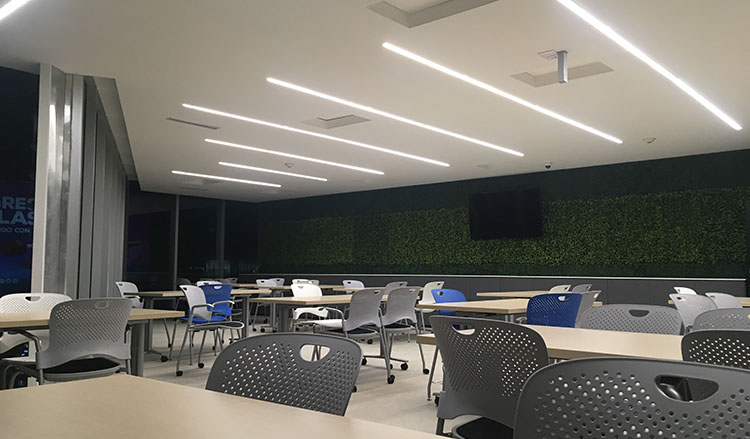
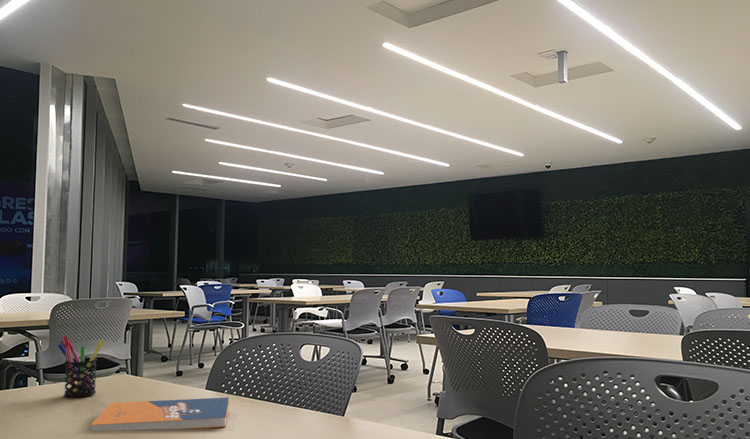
+ pen holder [57,335,105,399]
+ notebook [90,397,229,432]
